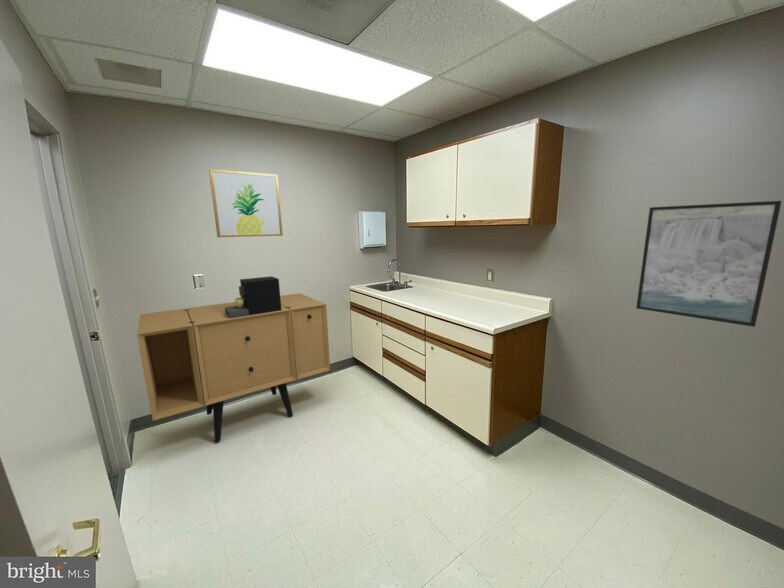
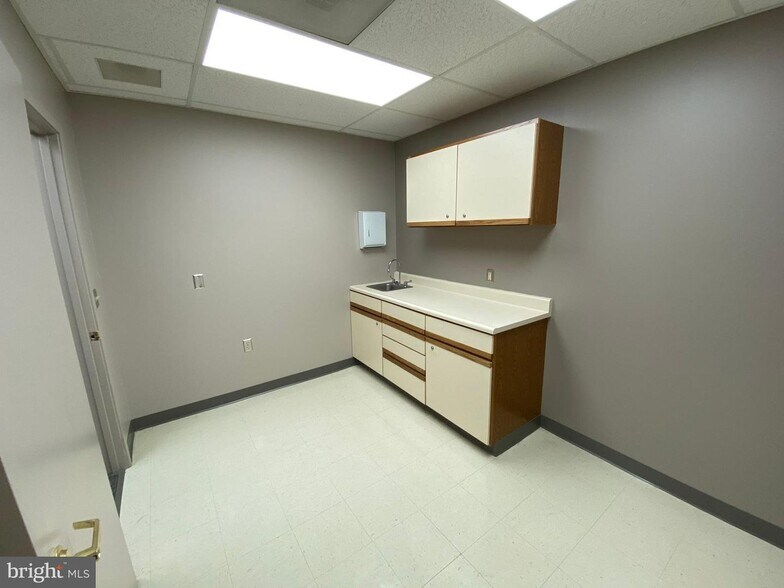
- sideboard [136,292,331,443]
- wall art [208,168,284,238]
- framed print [635,200,783,328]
- coffee maker [225,275,281,318]
